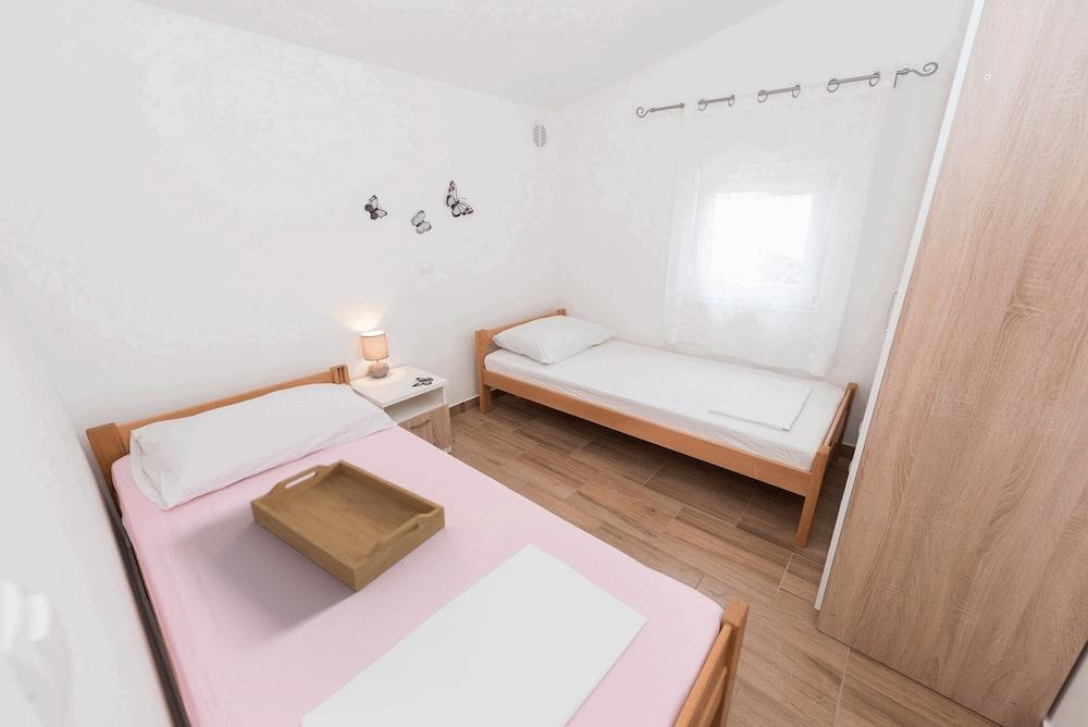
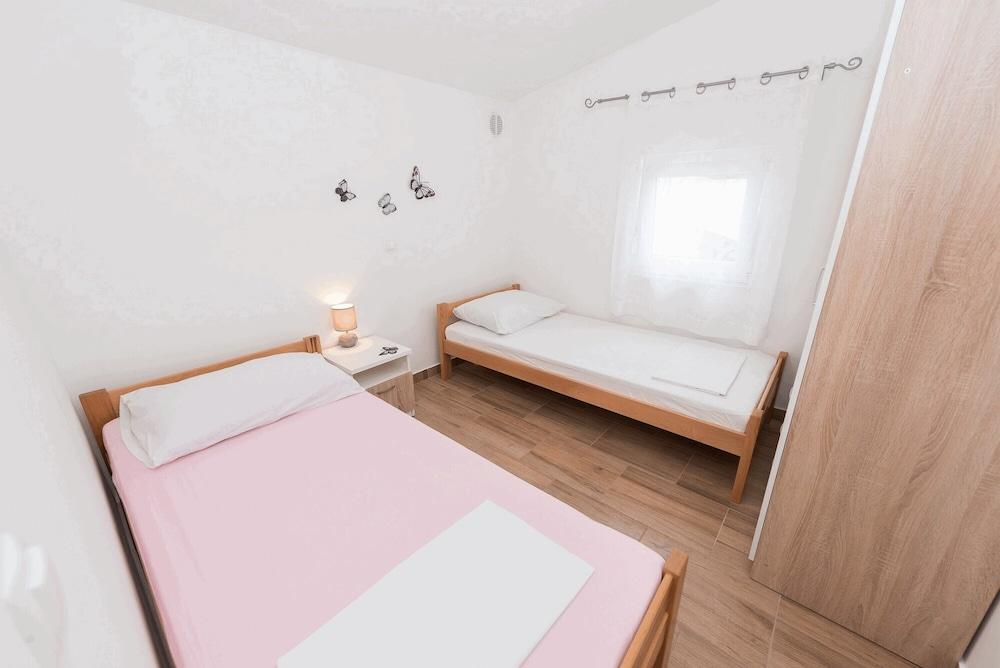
- serving tray [249,458,446,593]
